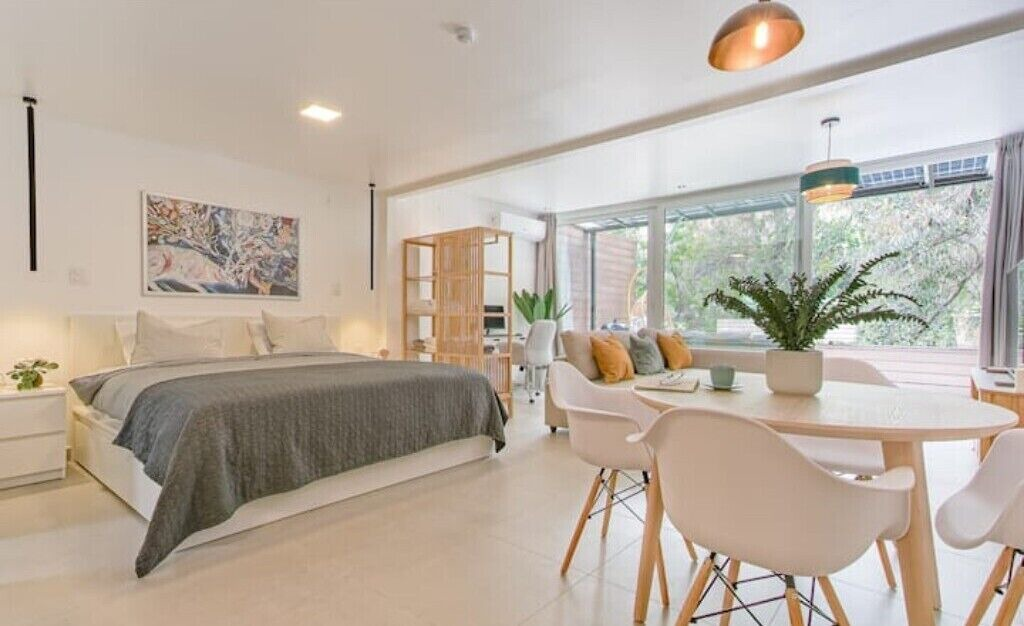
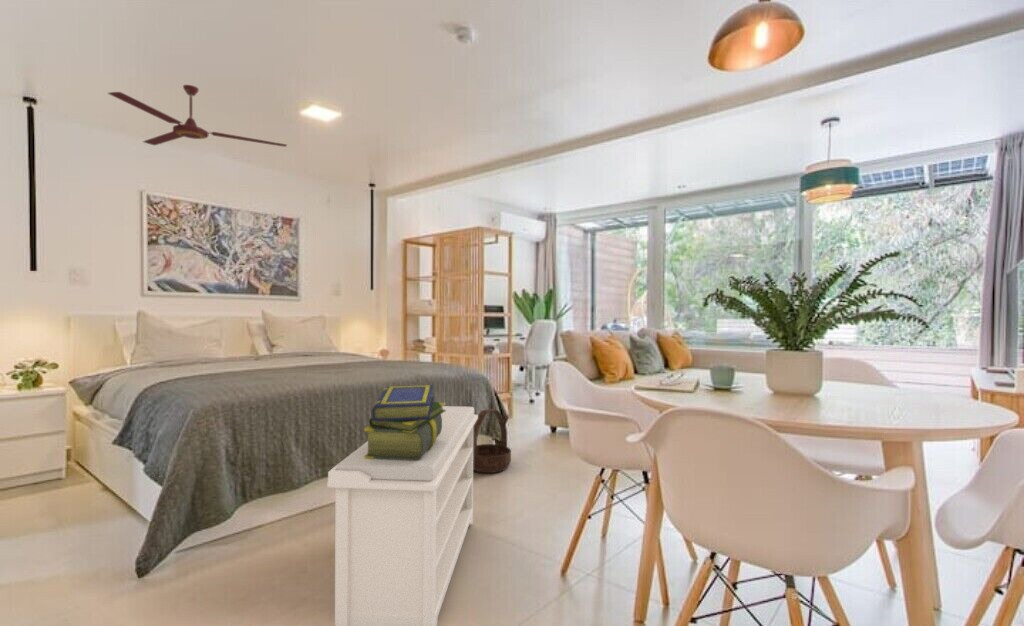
+ basket [473,408,512,474]
+ bench [327,405,479,626]
+ ceiling fan [106,84,288,148]
+ stack of books [363,384,447,461]
